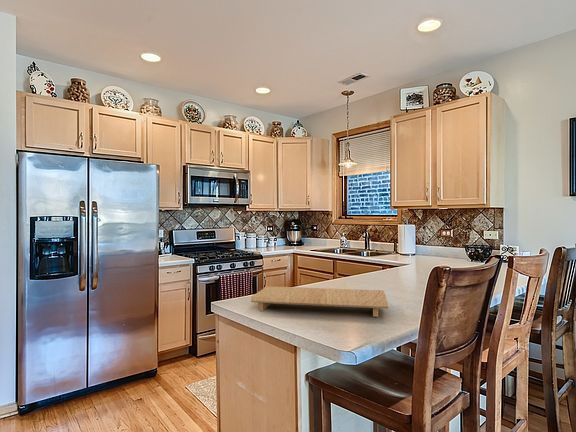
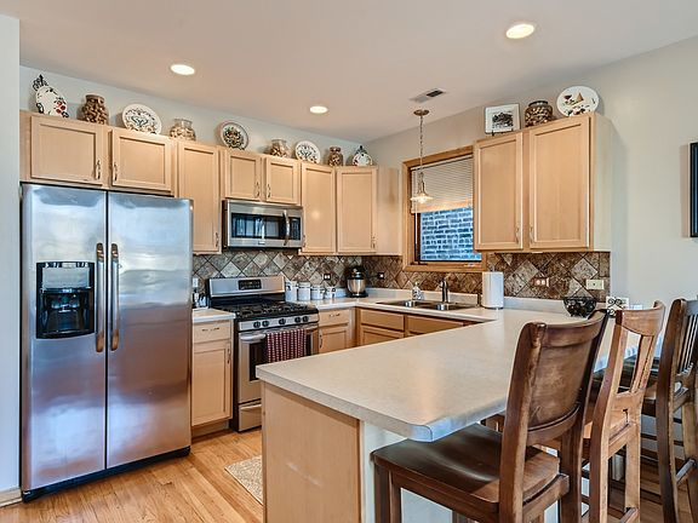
- cutting board [250,285,389,318]
